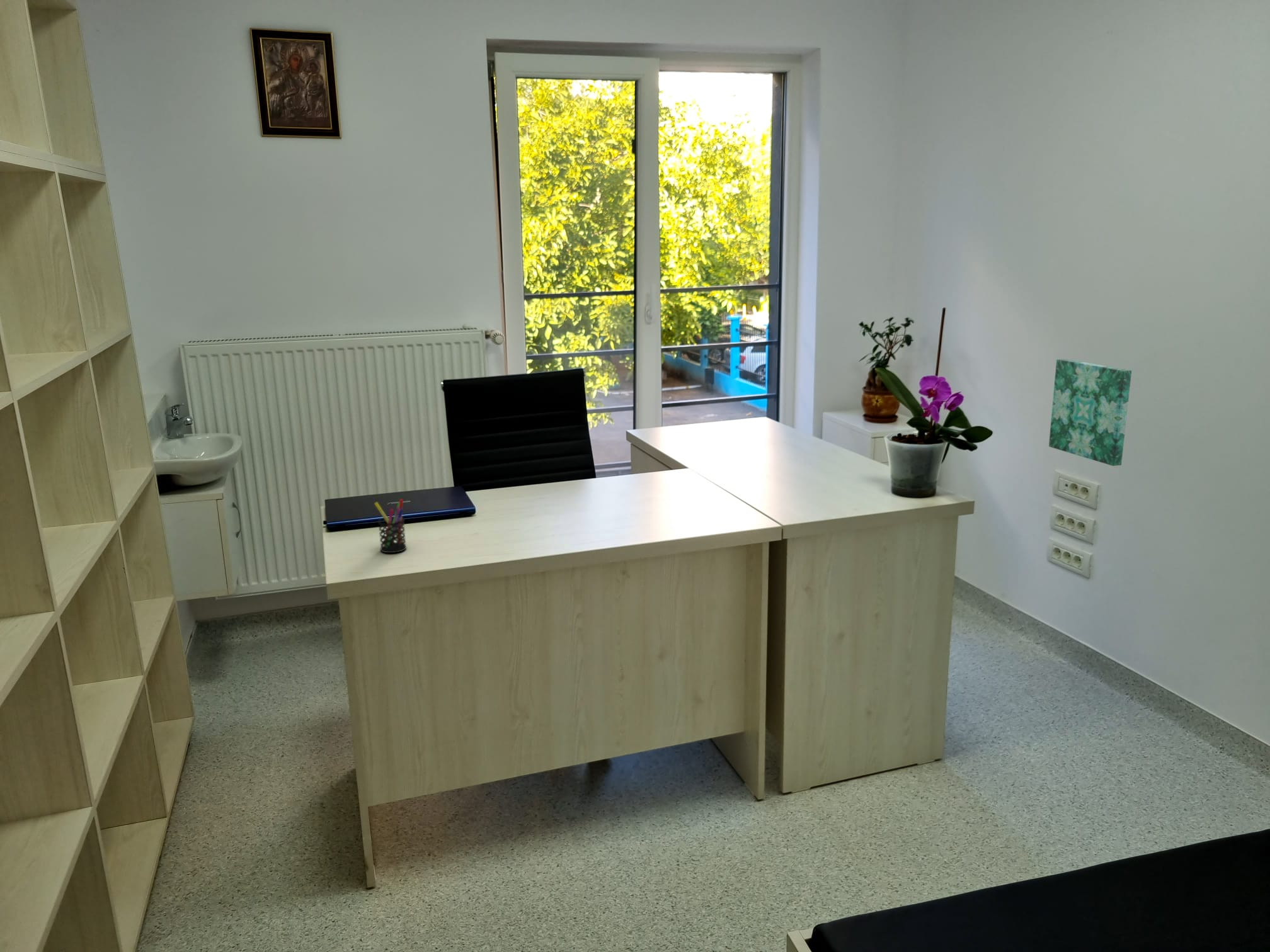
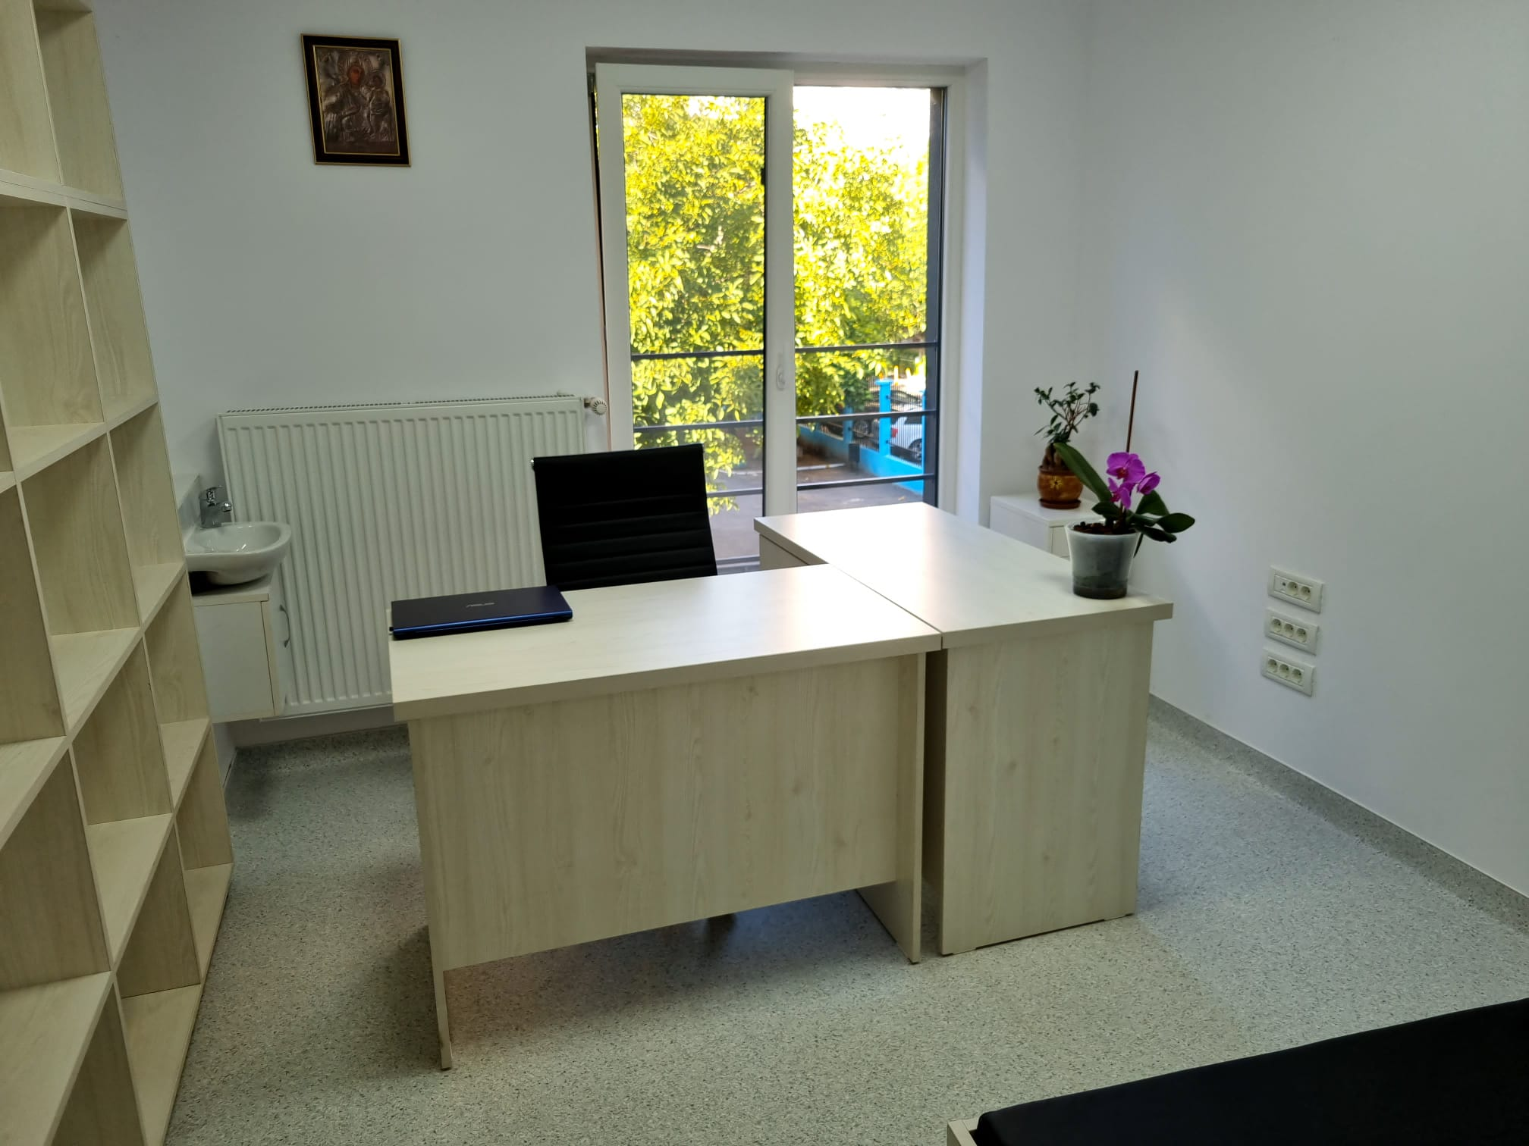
- pen holder [374,498,407,553]
- wall art [1048,358,1132,467]
